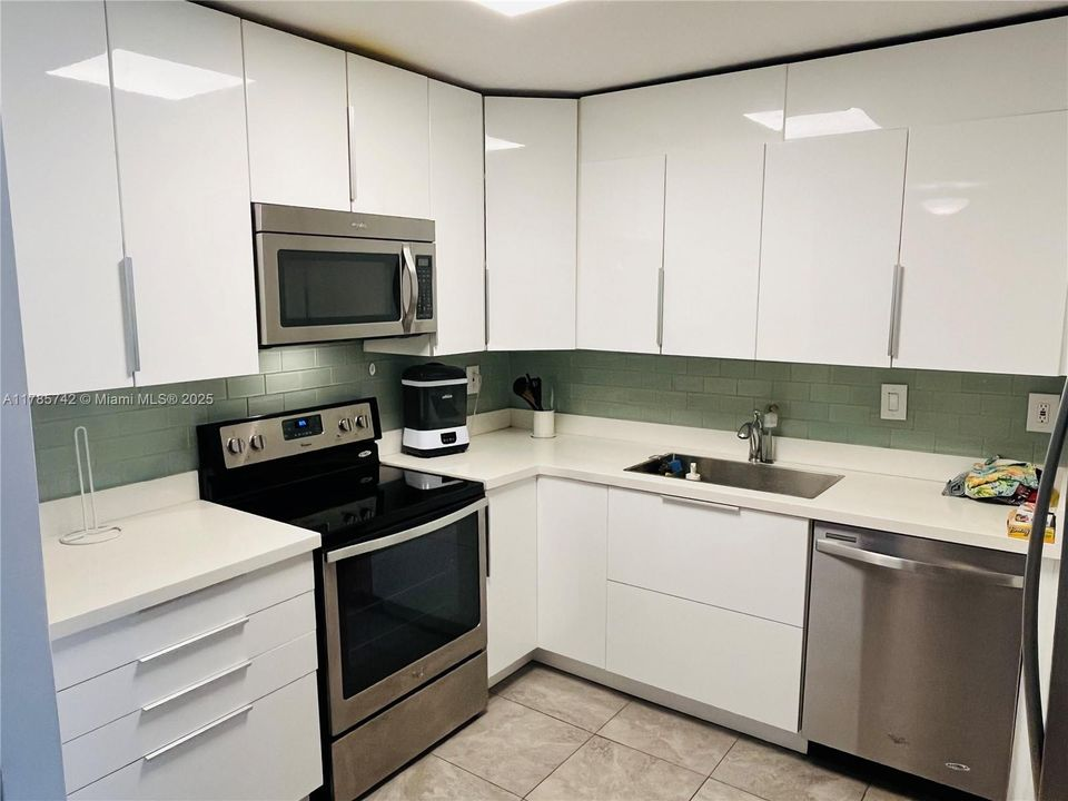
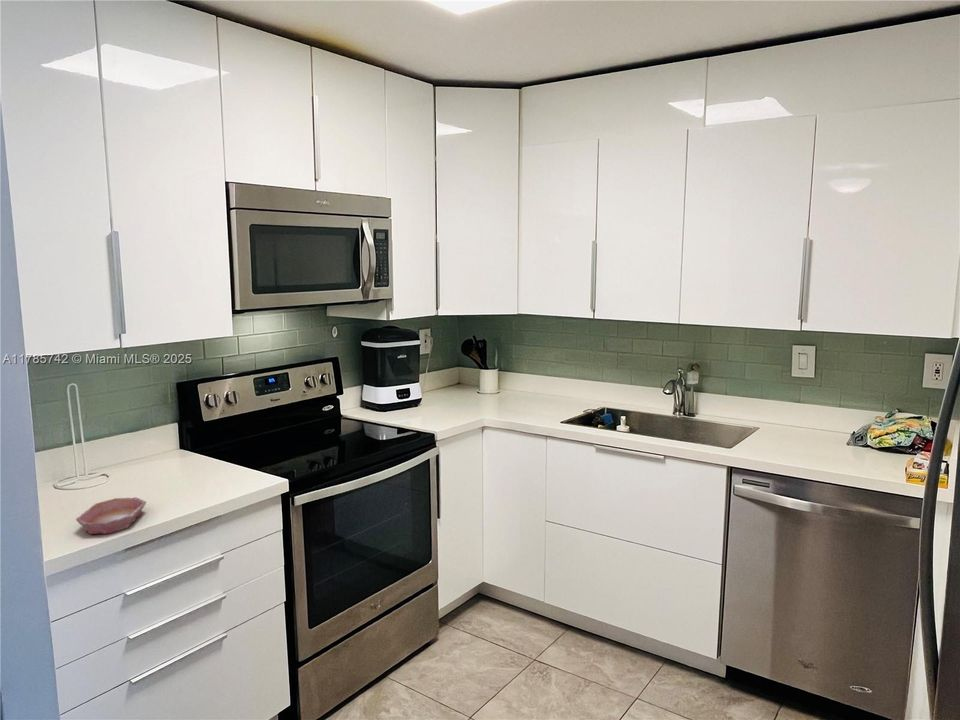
+ bowl [75,496,147,535]
